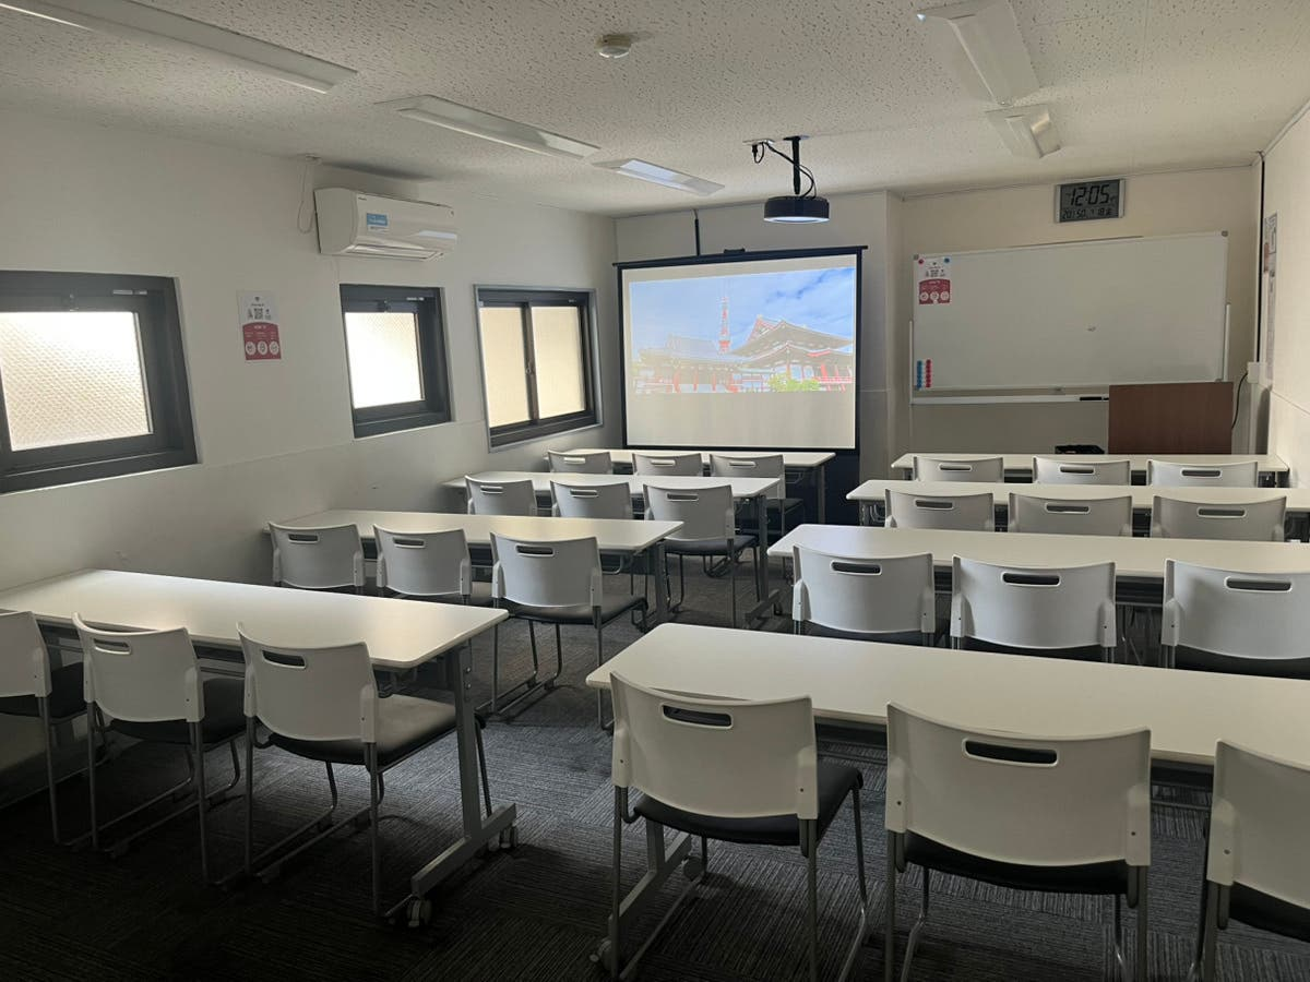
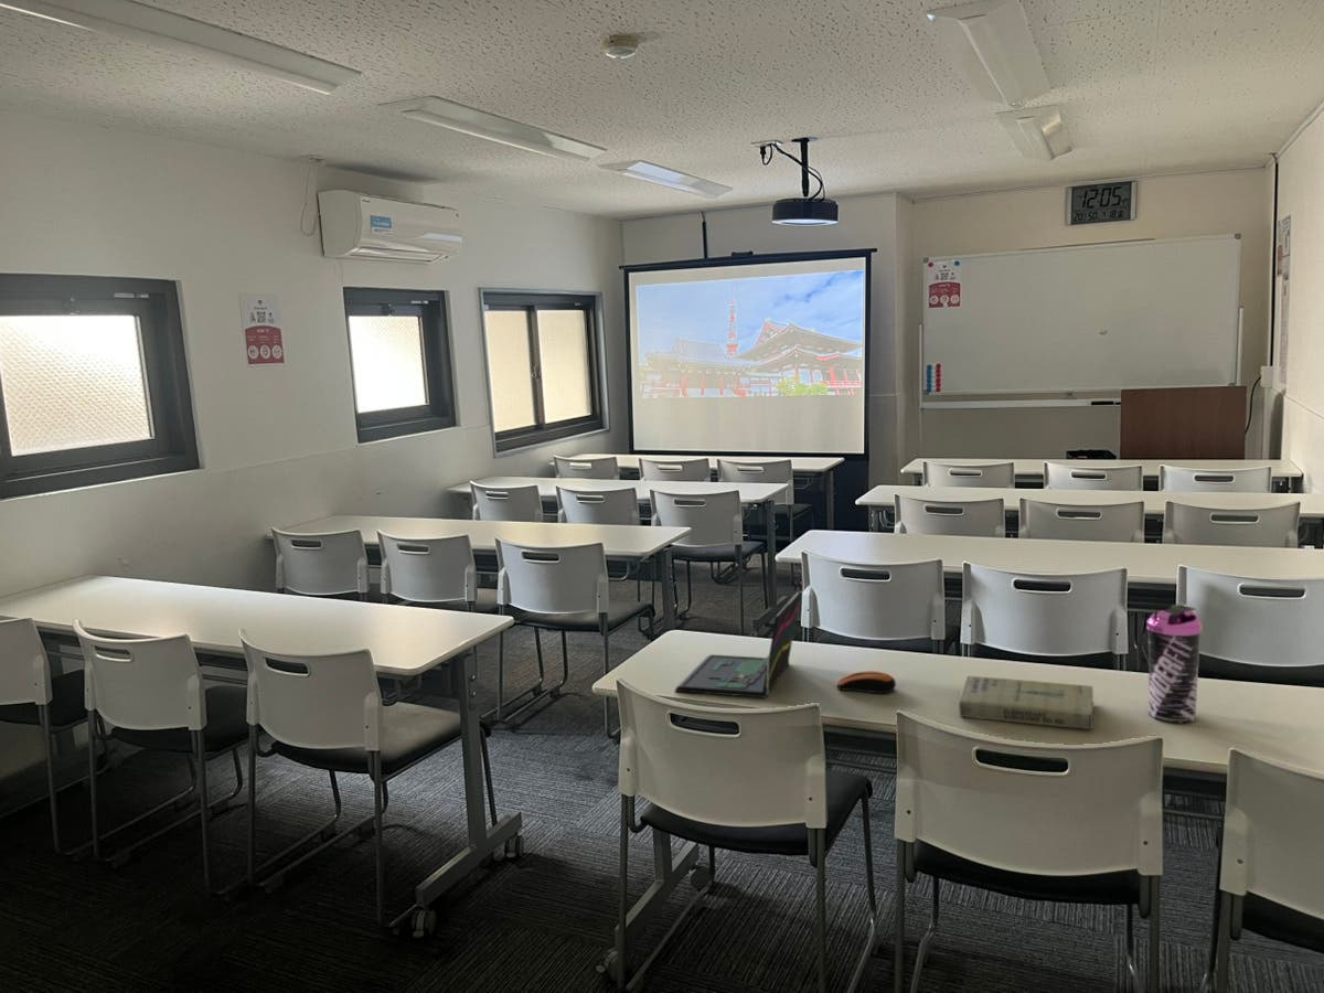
+ book [958,675,1095,730]
+ water bottle [1145,604,1204,724]
+ computer mouse [836,670,897,694]
+ laptop [674,589,802,698]
